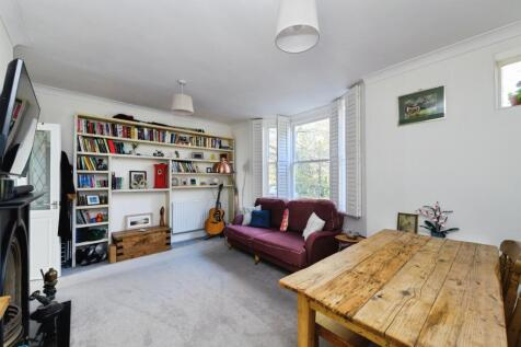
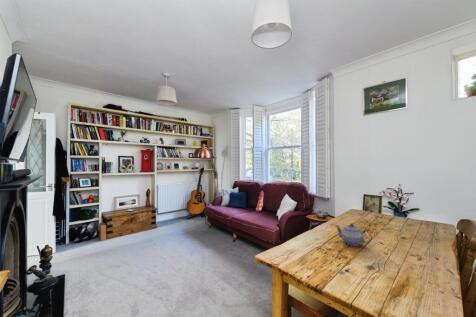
+ teapot [334,222,373,247]
